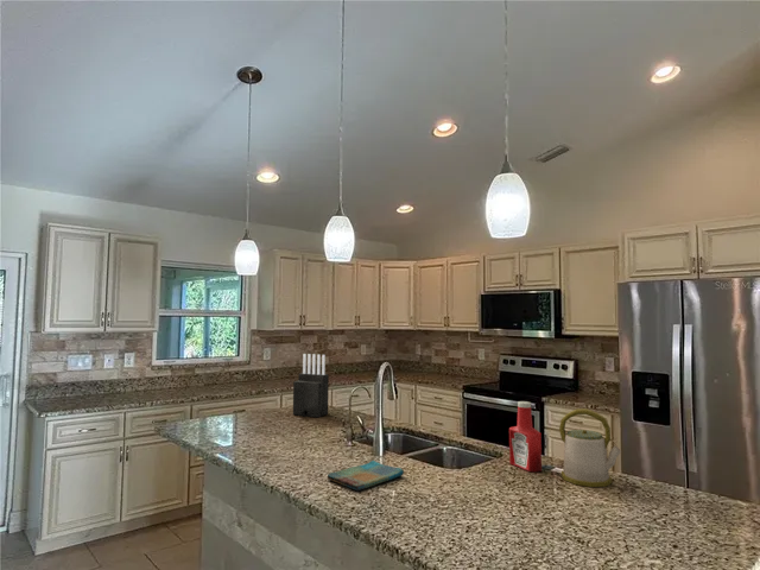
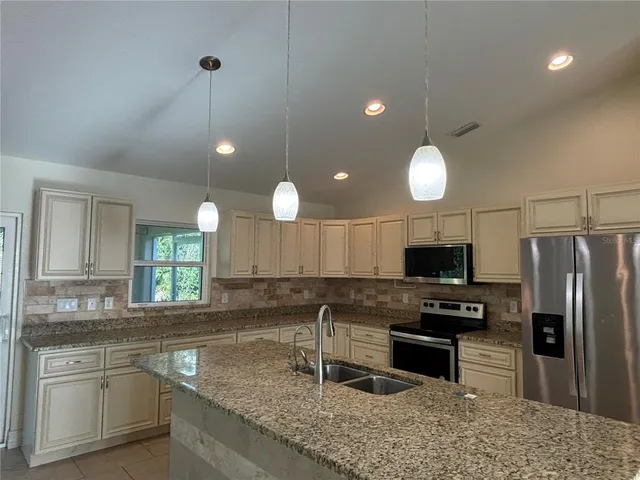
- dish towel [327,460,405,492]
- soap bottle [508,400,543,474]
- knife block [292,353,330,418]
- kettle [558,407,622,488]
